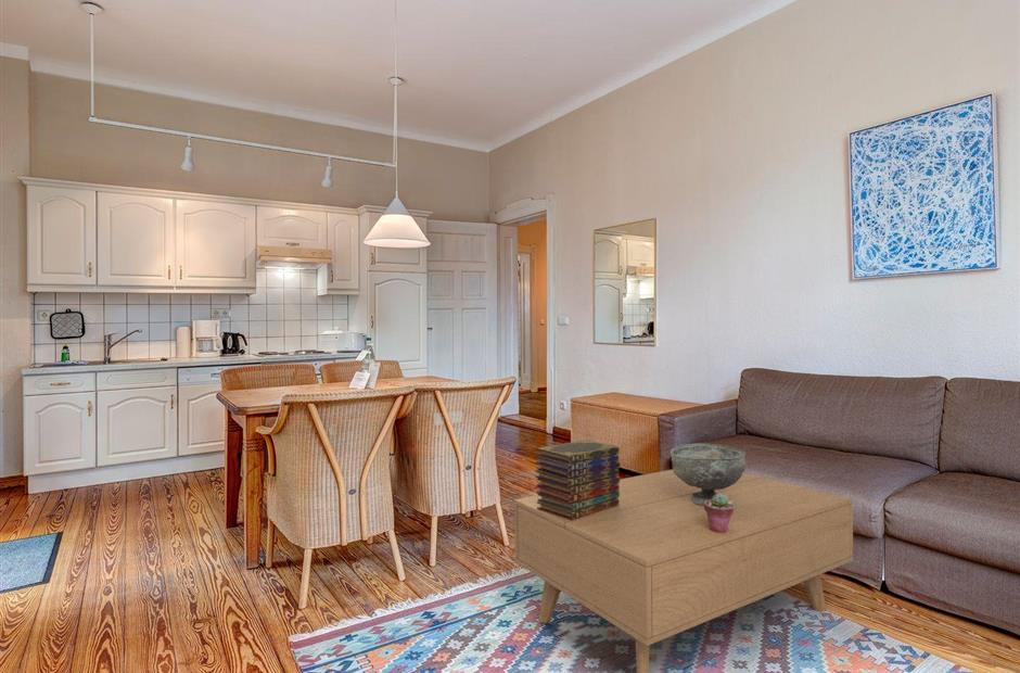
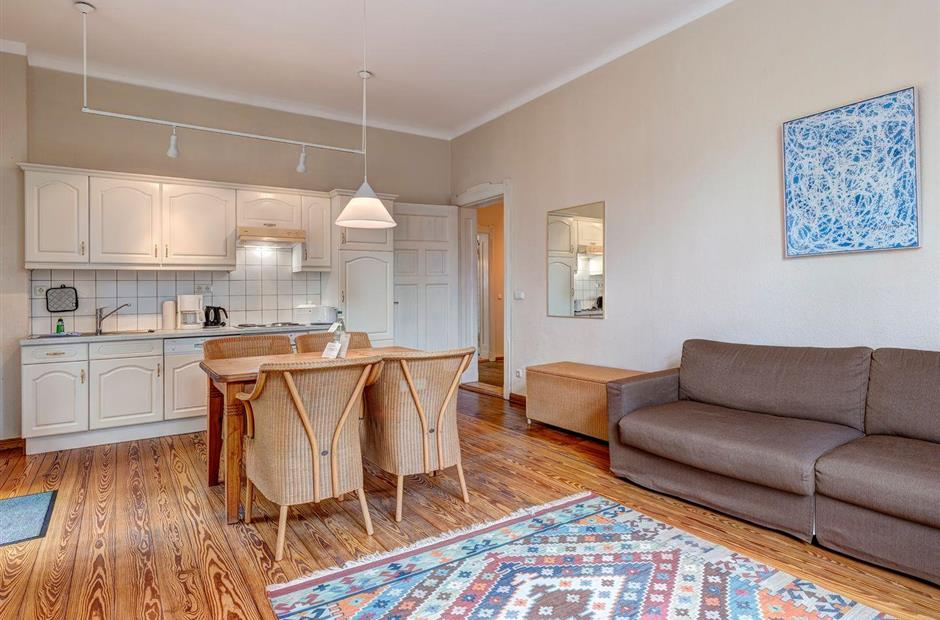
- decorative bowl [670,442,747,505]
- book stack [534,439,621,520]
- coffee table [513,469,854,673]
- potted succulent [704,494,734,533]
